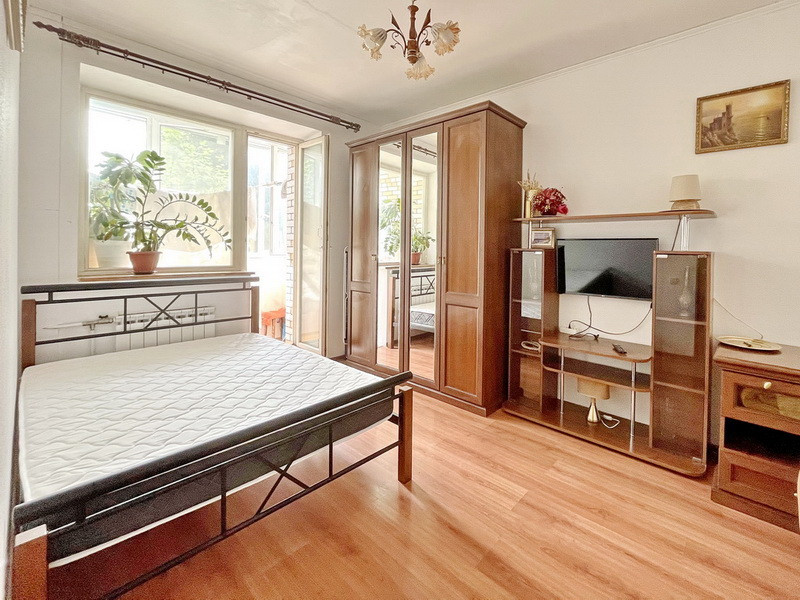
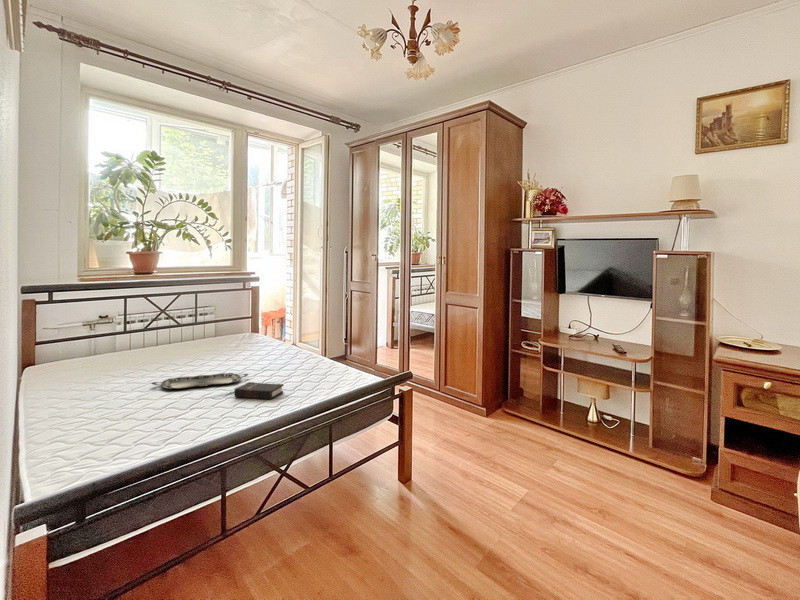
+ hardback book [233,381,284,400]
+ serving tray [150,372,249,390]
